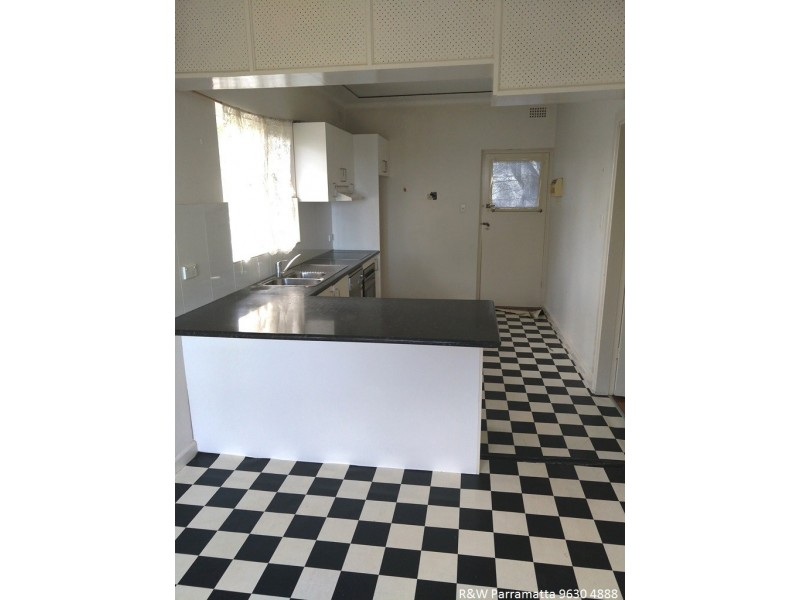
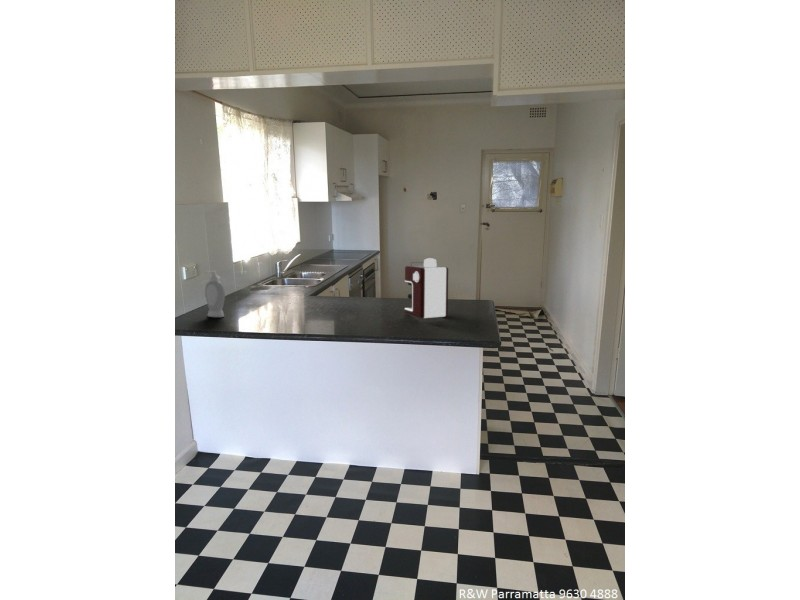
+ soap bottle [204,270,226,318]
+ coffee maker [404,257,449,319]
